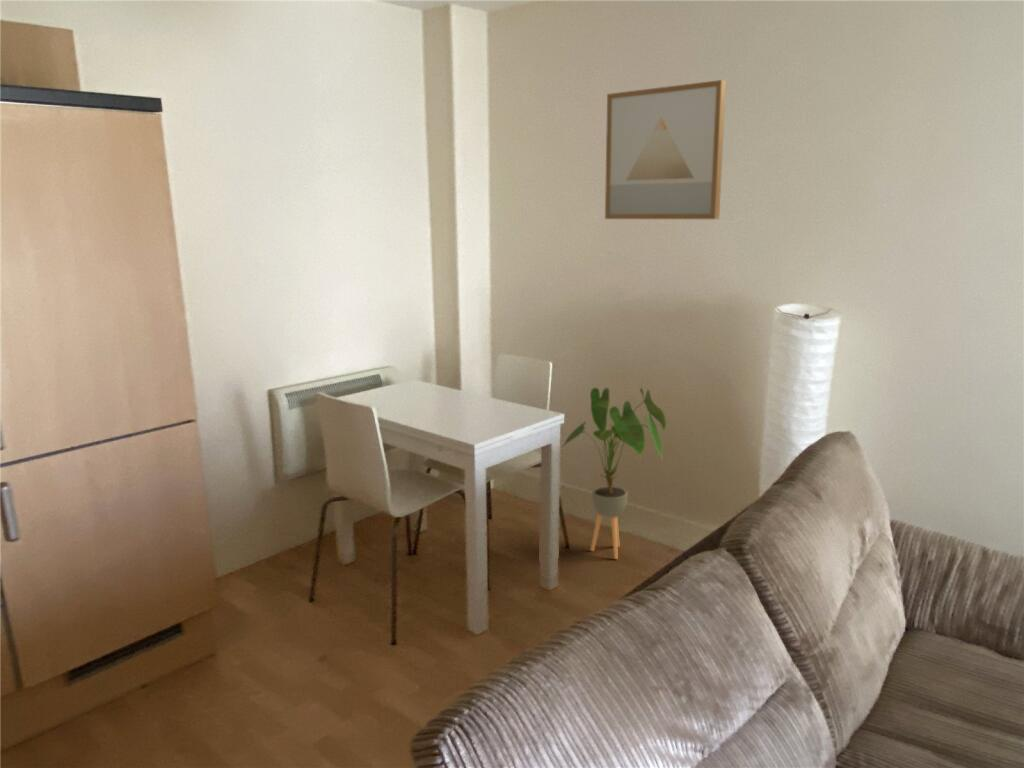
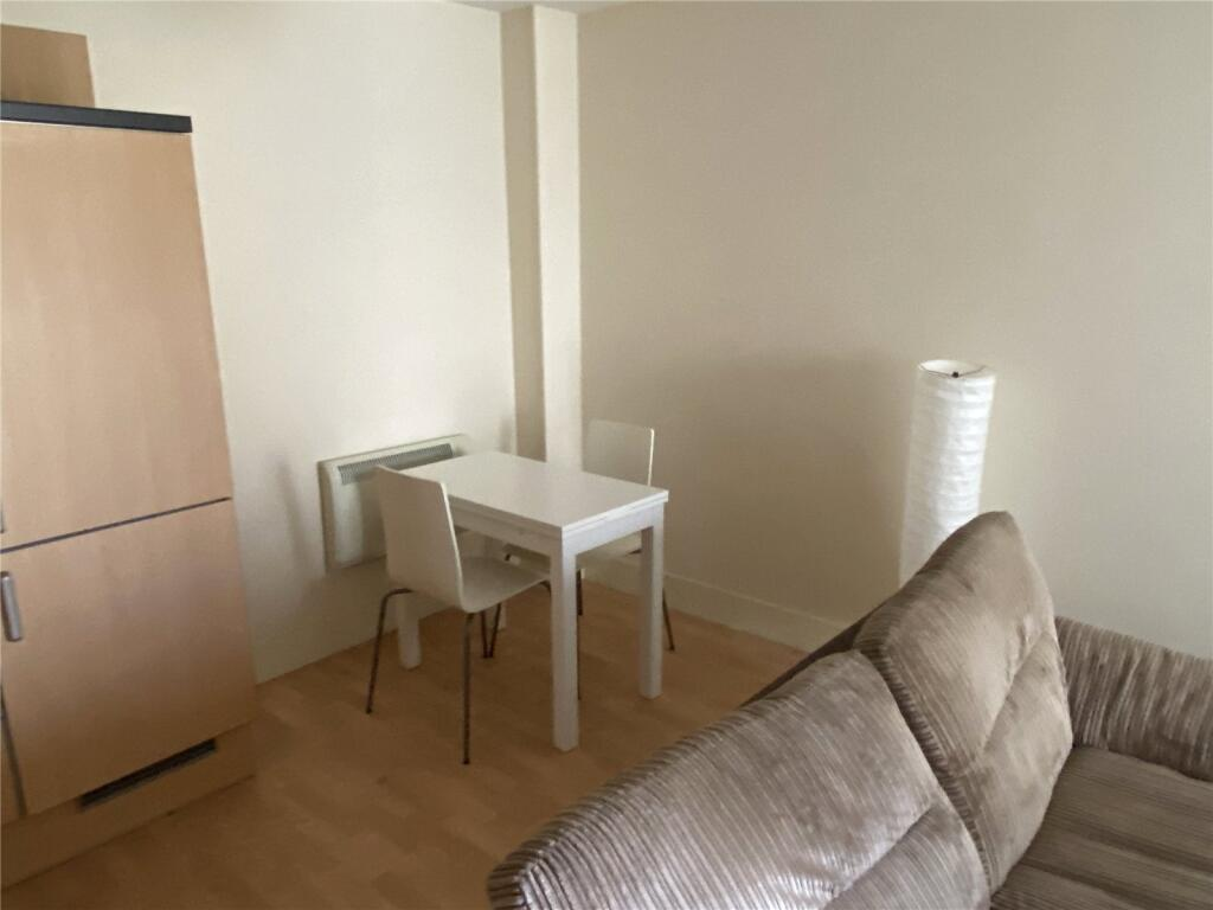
- wall art [604,79,727,220]
- house plant [560,387,667,560]
